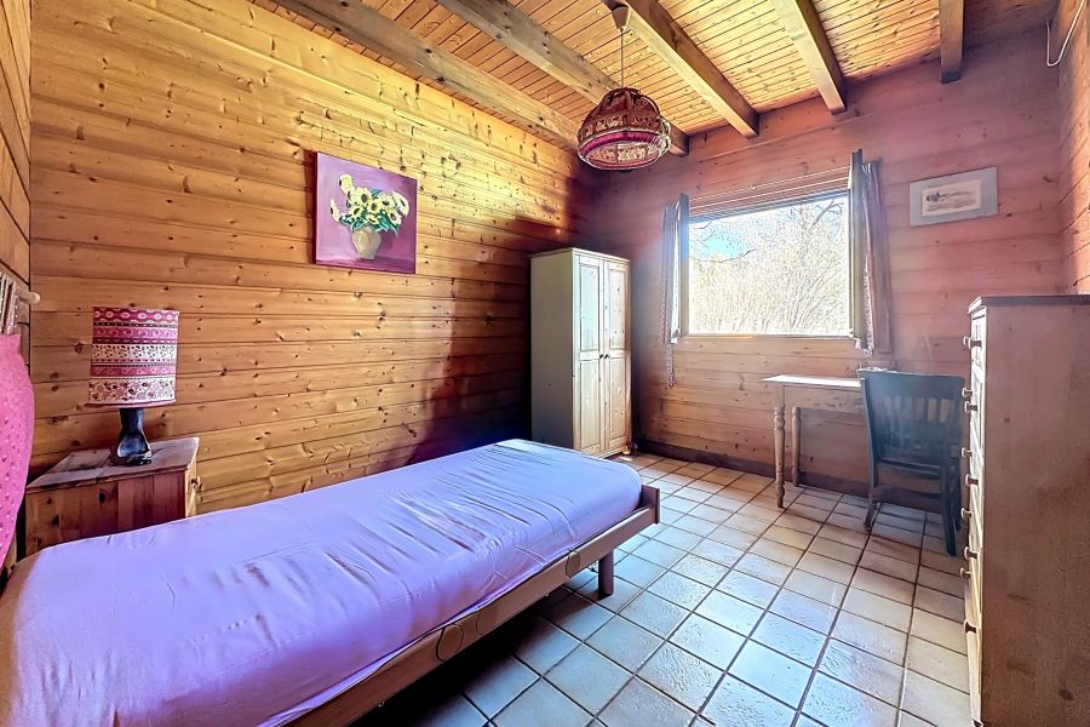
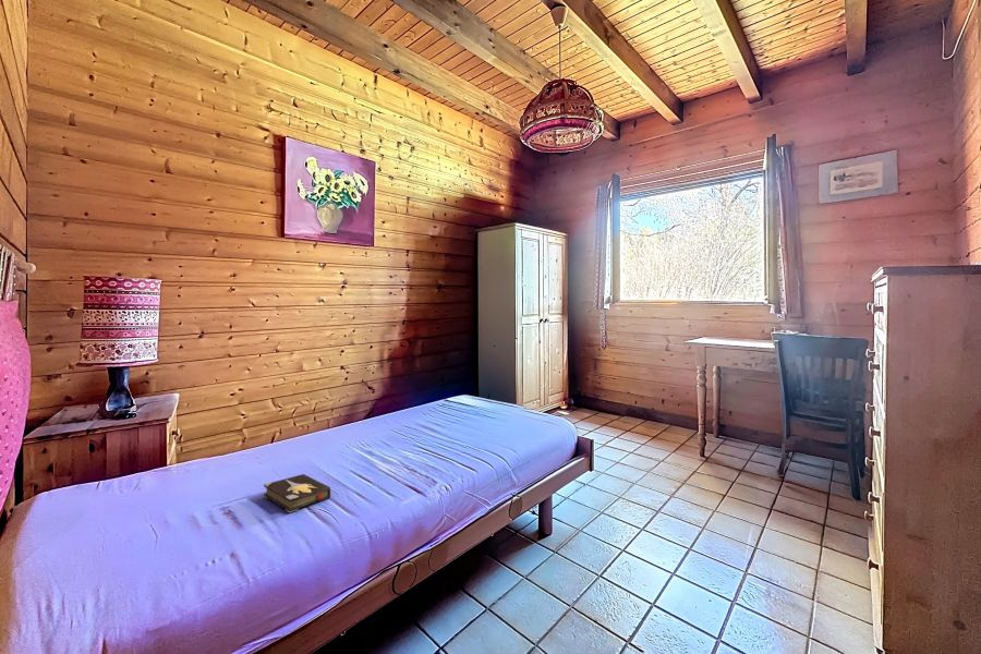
+ hardback book [263,473,331,513]
